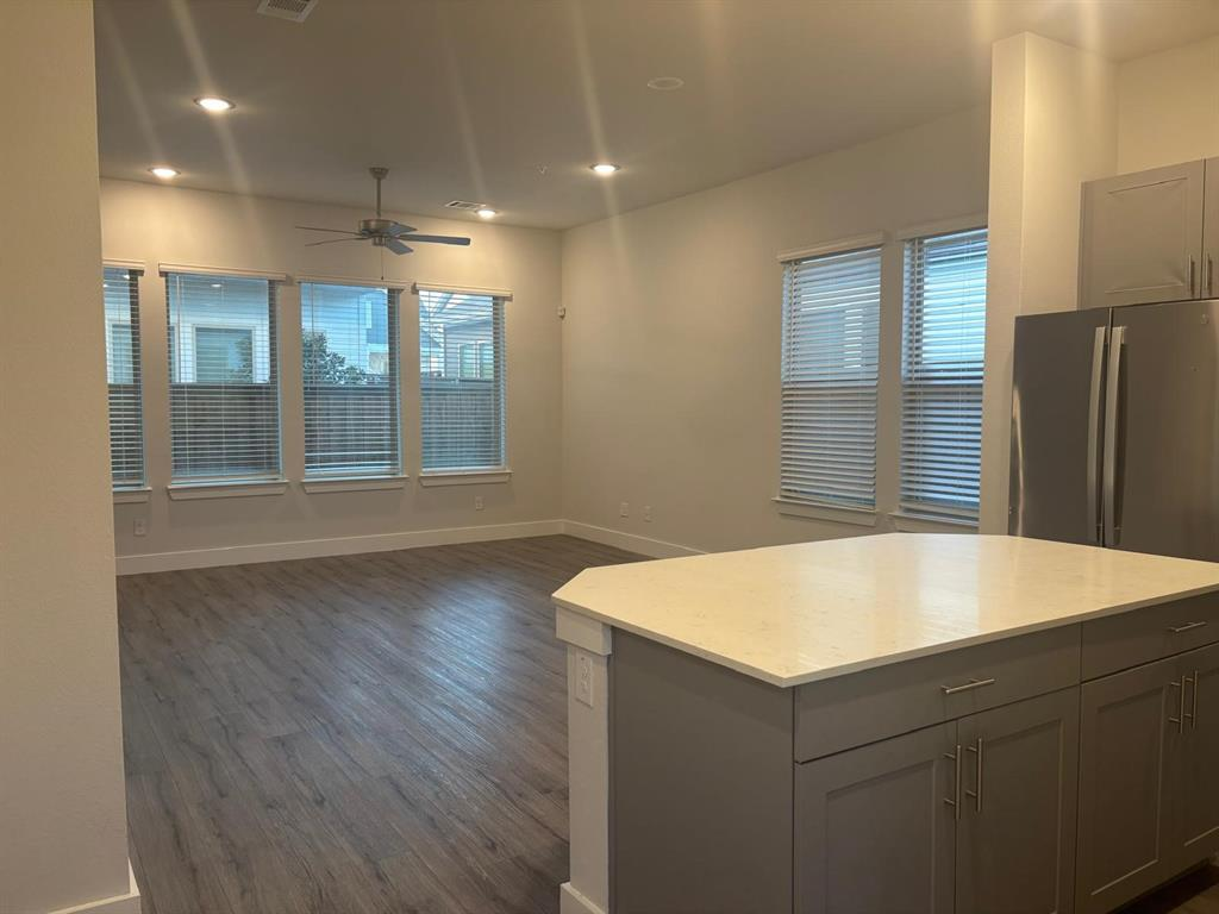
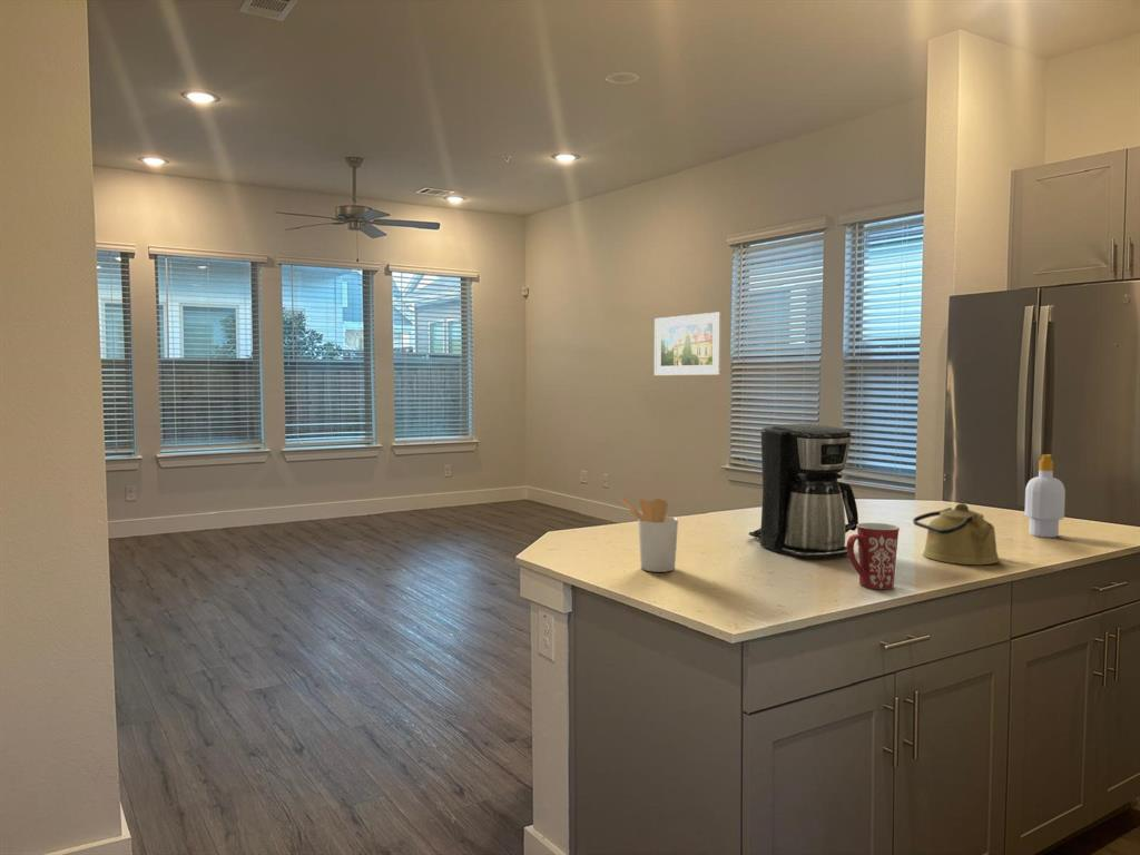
+ kettle [912,502,1000,566]
+ coffee maker [748,423,859,559]
+ mug [846,522,901,590]
+ utensil holder [618,495,679,573]
+ soap bottle [1023,453,1067,539]
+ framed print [653,311,723,376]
